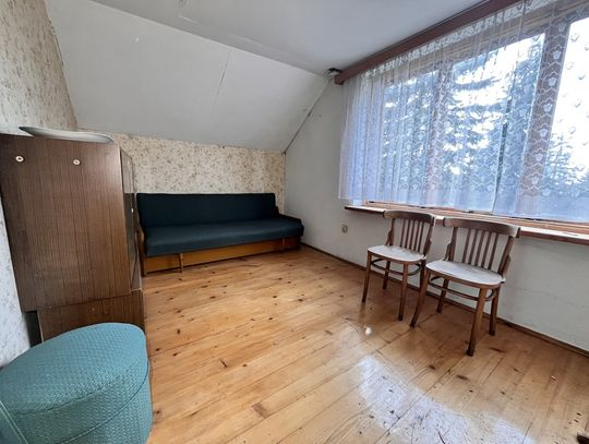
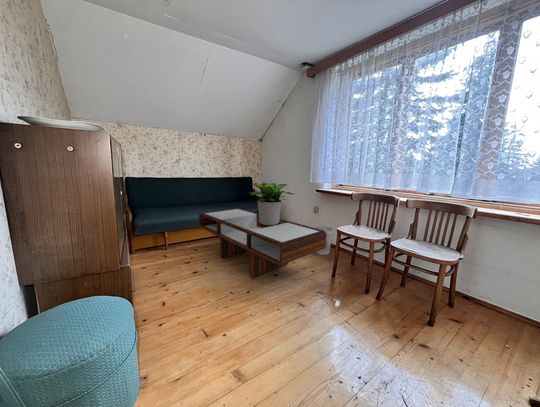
+ coffee table [198,207,328,278]
+ potted plant [247,182,294,226]
+ wastebasket [312,225,334,256]
